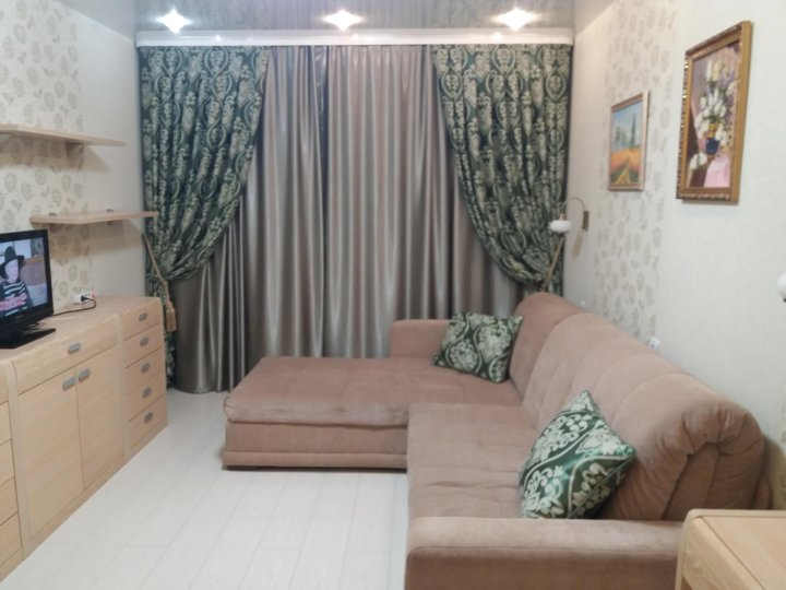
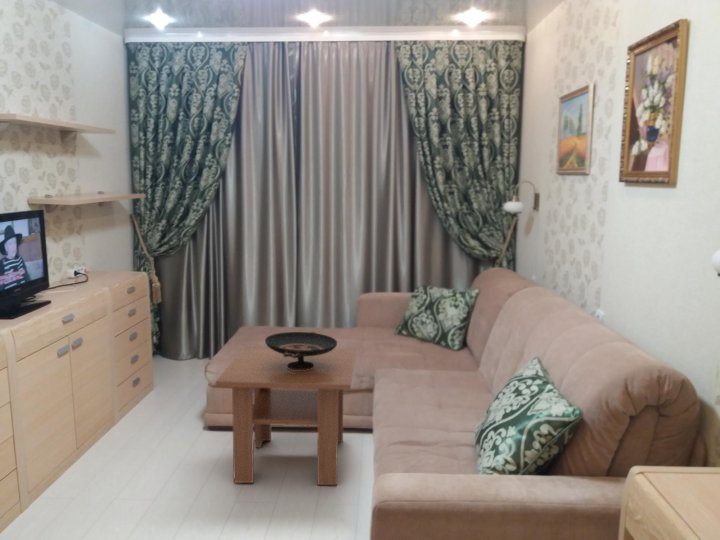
+ decorative bowl [264,331,338,370]
+ coffee table [214,345,357,486]
